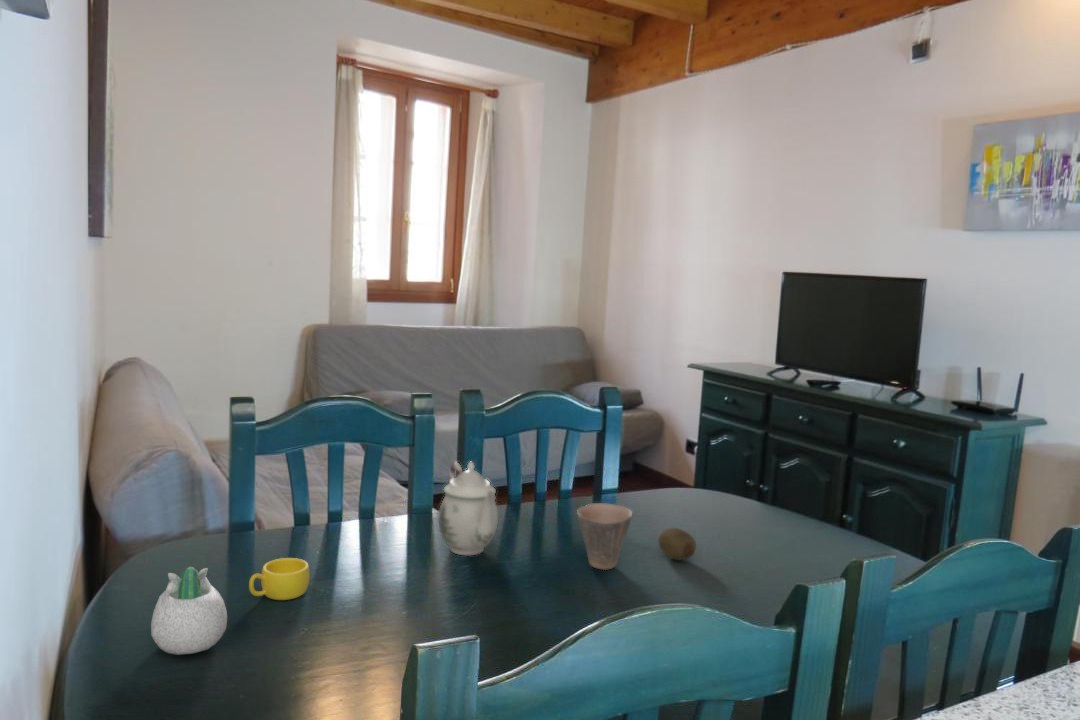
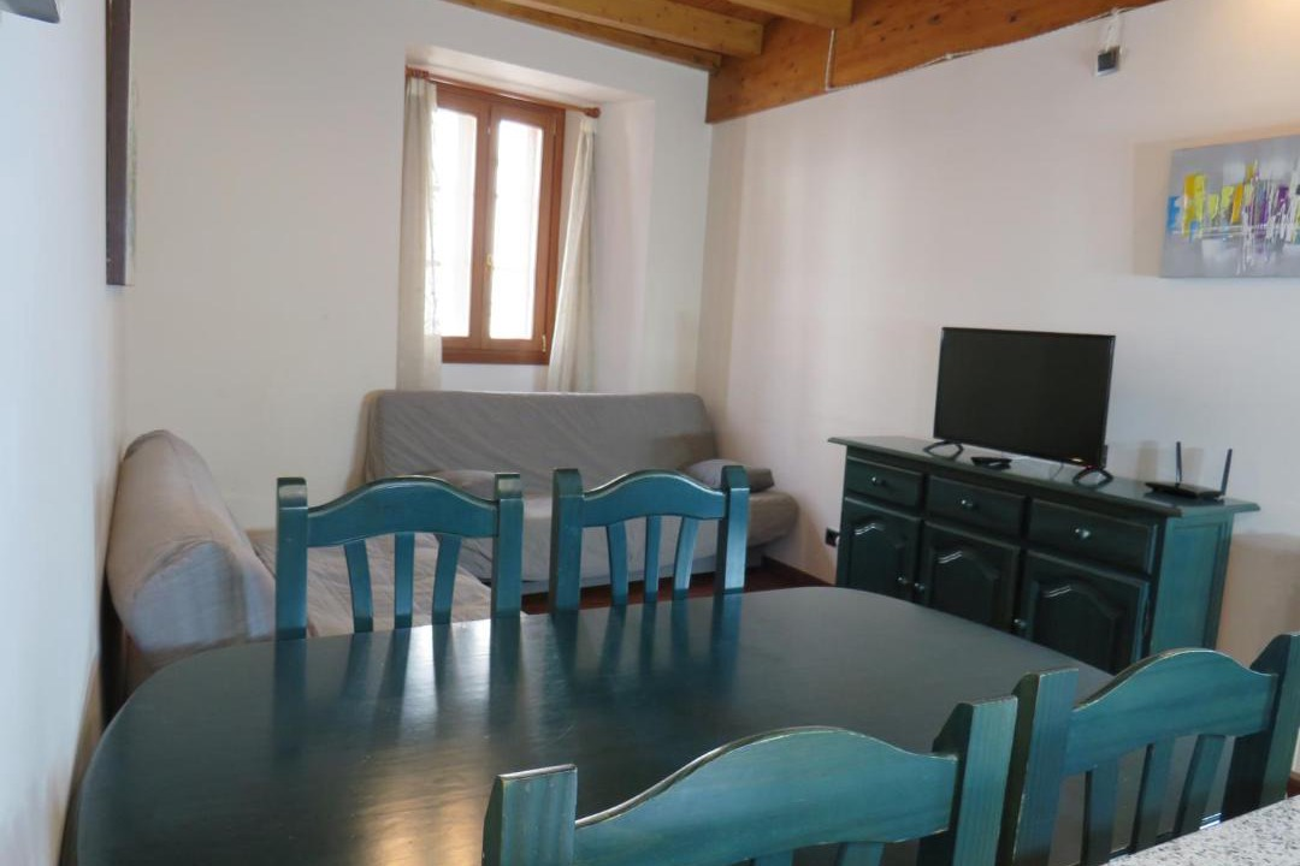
- succulent planter [150,566,228,656]
- teapot [438,461,499,556]
- cup [576,502,633,571]
- fruit [657,526,697,561]
- cup [248,557,311,601]
